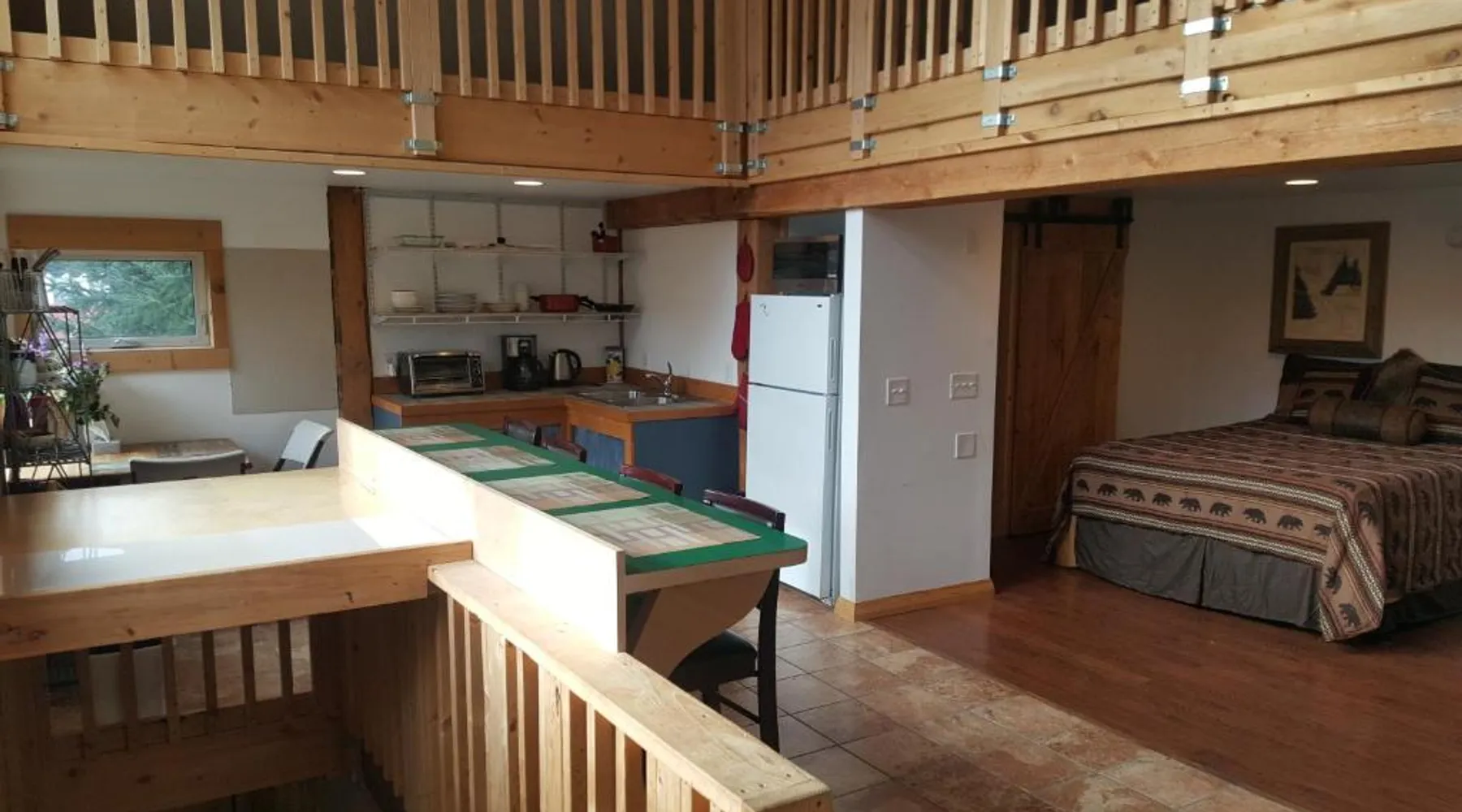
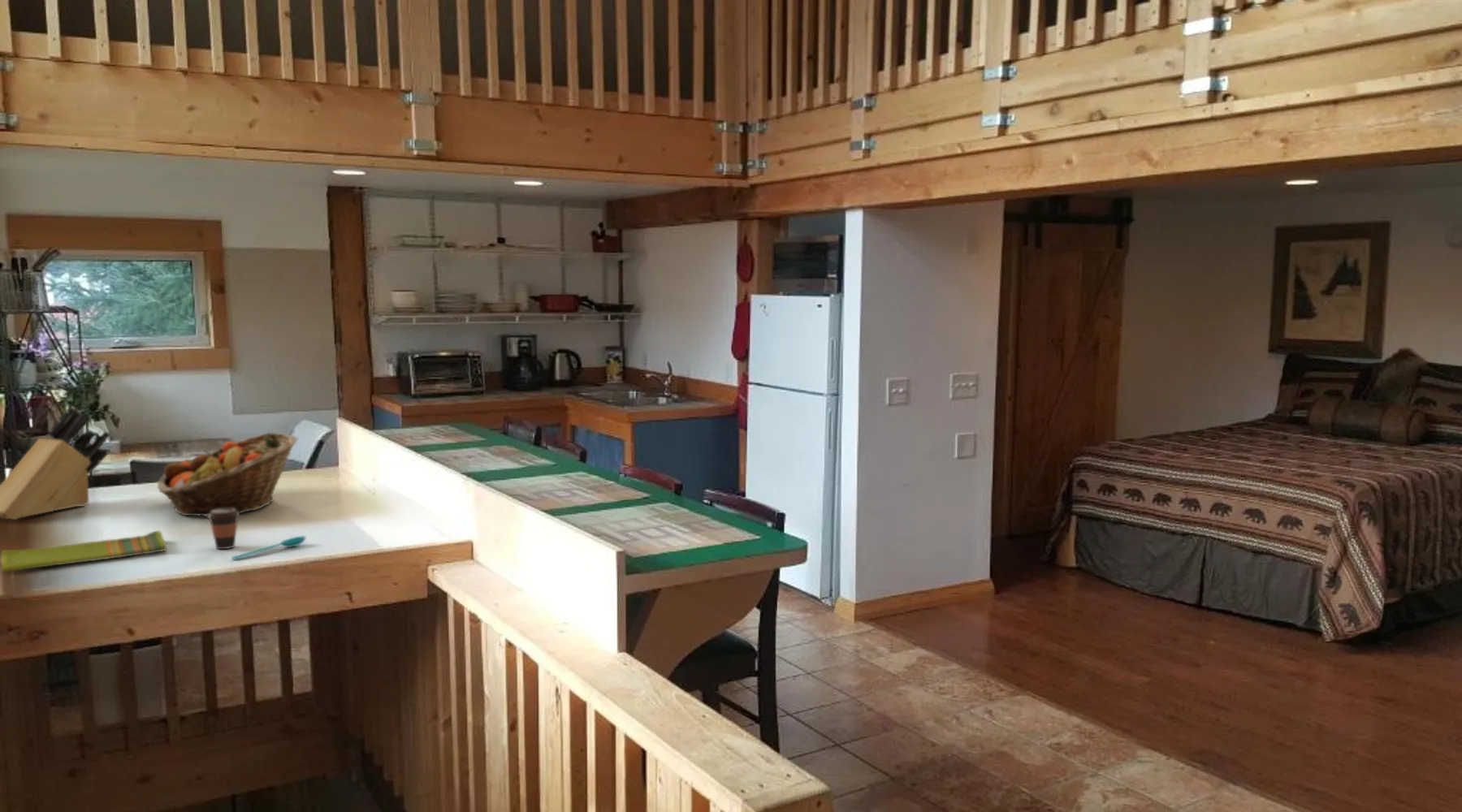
+ knife block [0,406,111,520]
+ dish towel [0,530,167,573]
+ fruit basket [157,432,299,517]
+ coffee cup [206,508,240,550]
+ spoon [231,535,306,560]
